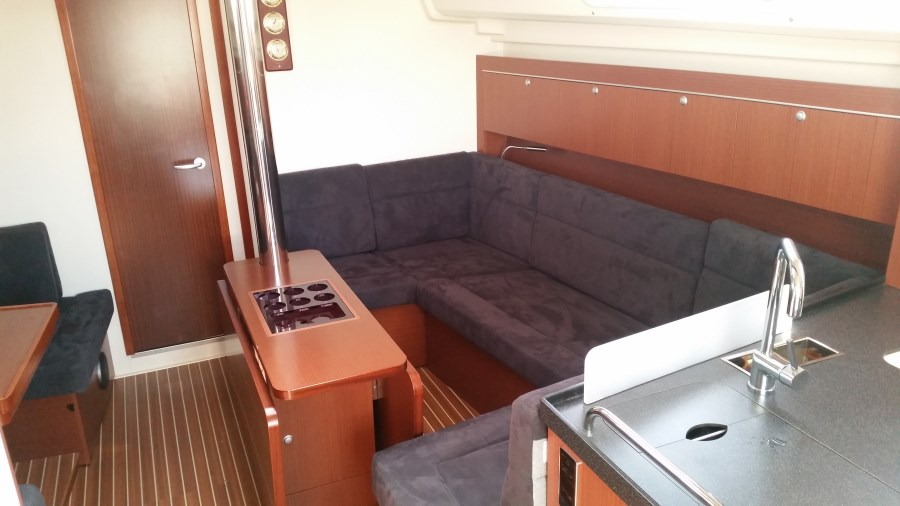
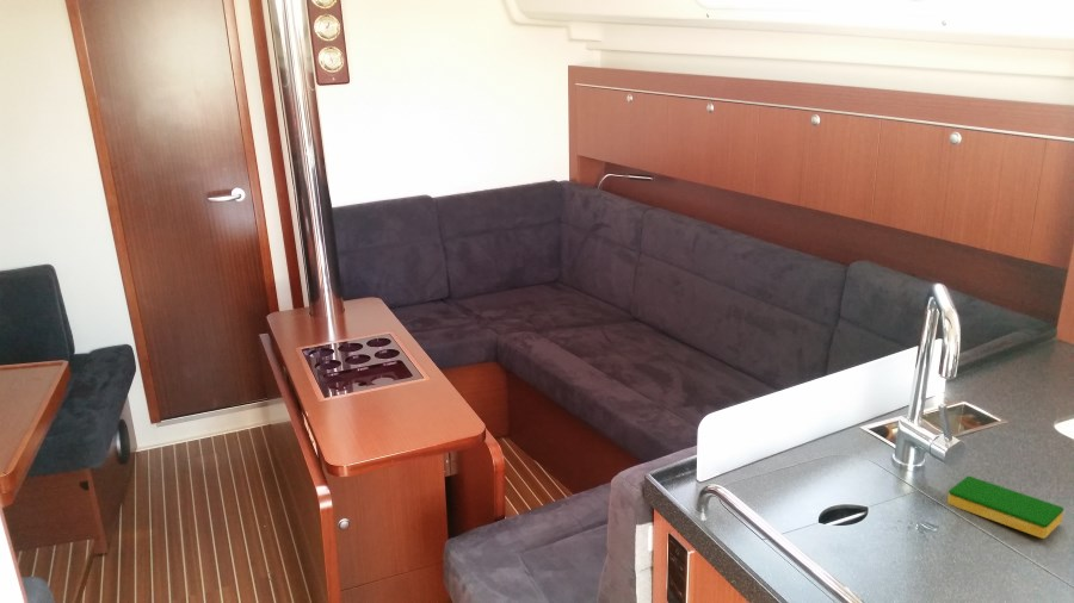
+ dish sponge [946,475,1064,540]
